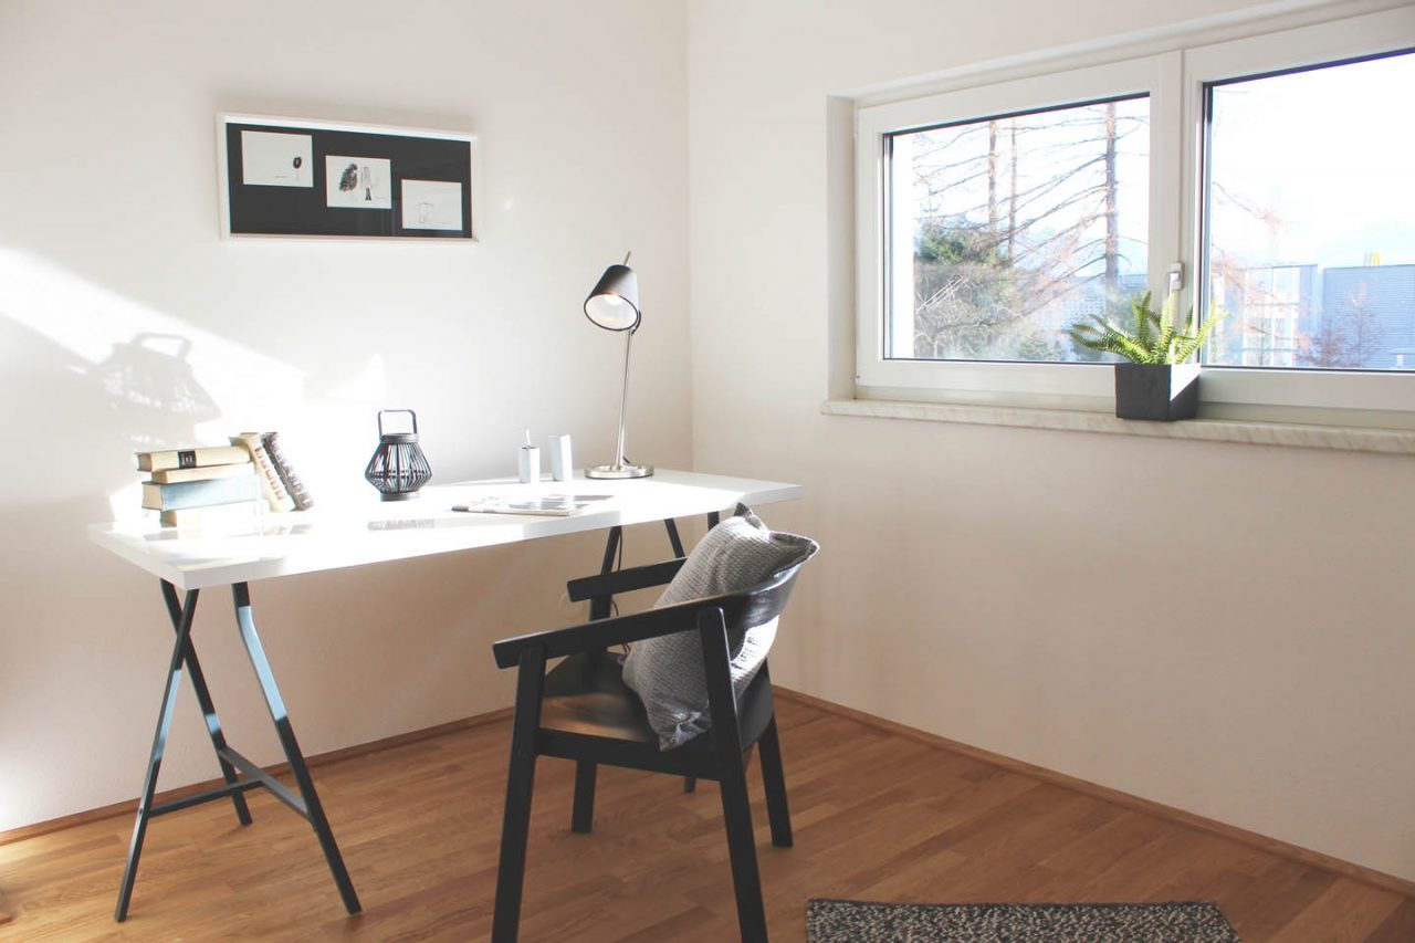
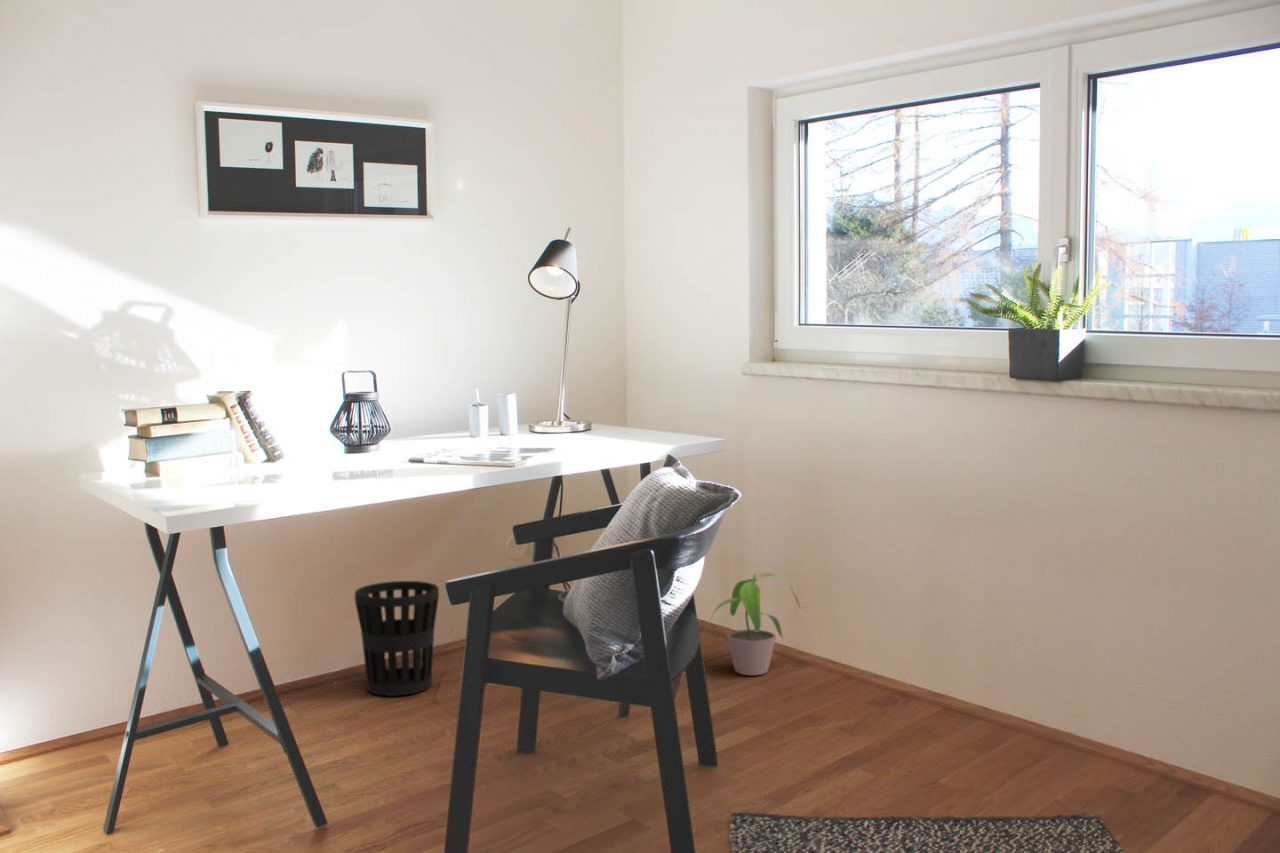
+ wastebasket [354,580,440,697]
+ potted plant [703,572,802,676]
